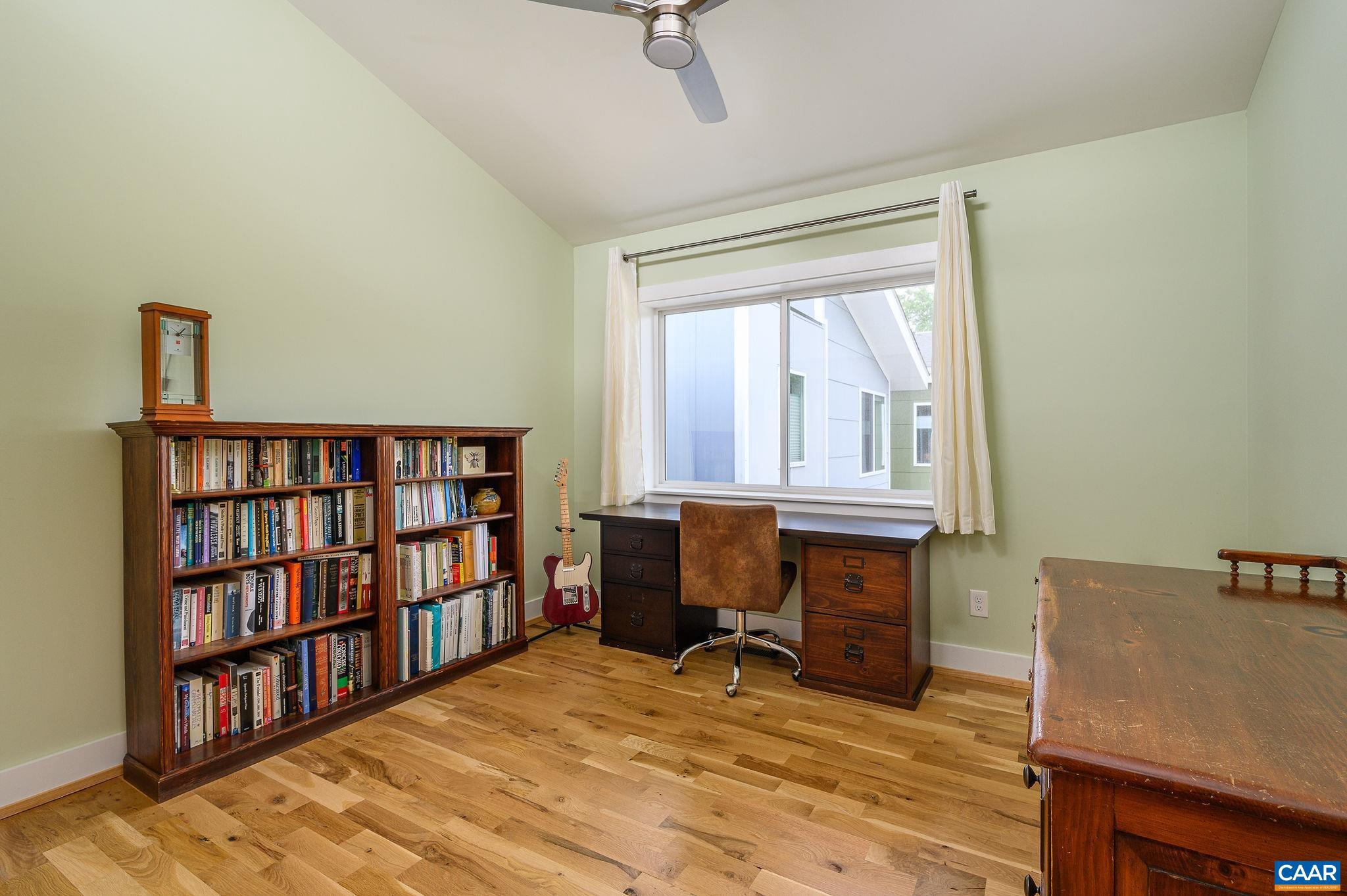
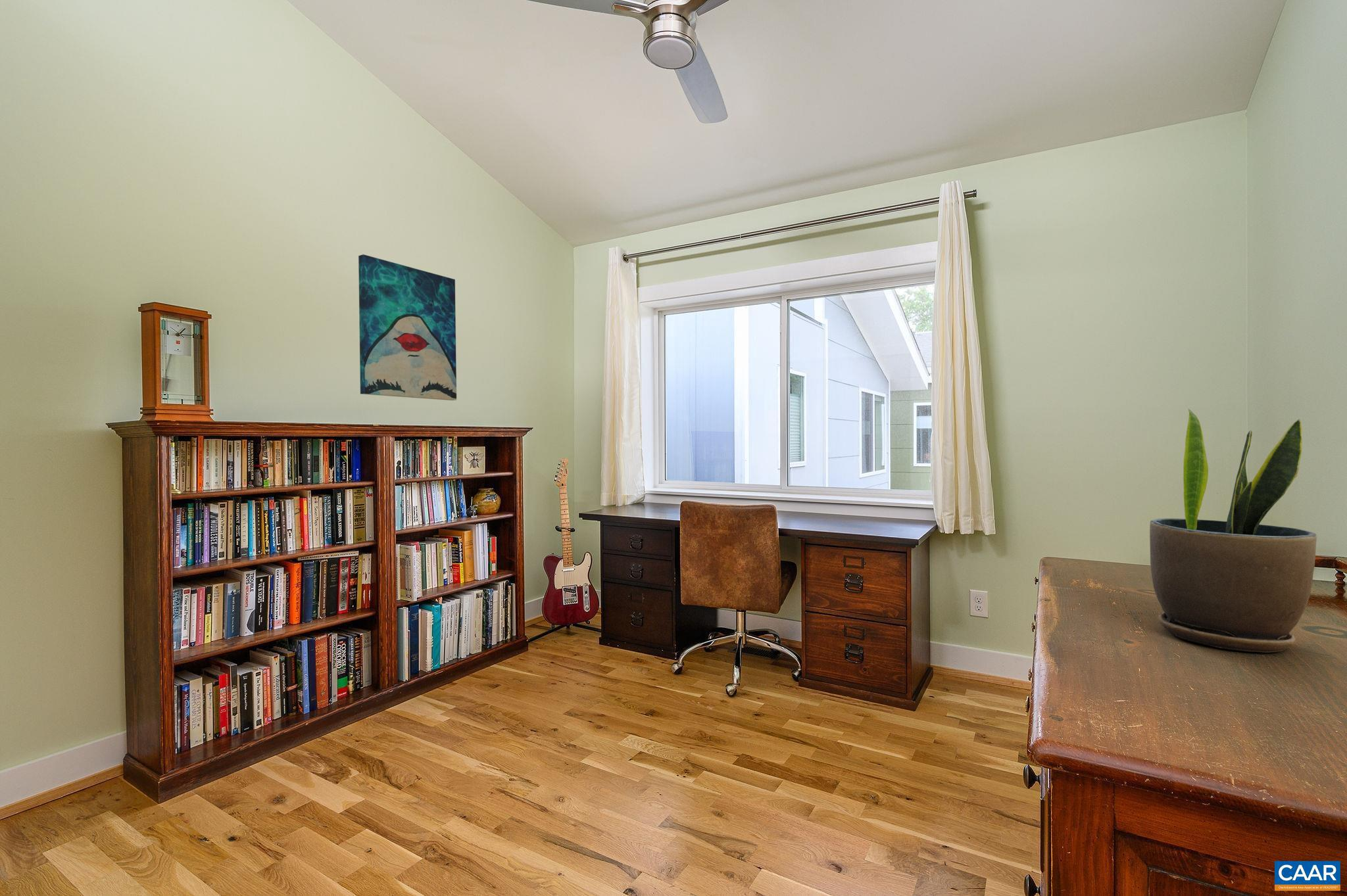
+ potted plant [1149,408,1317,653]
+ wall art [358,254,457,401]
